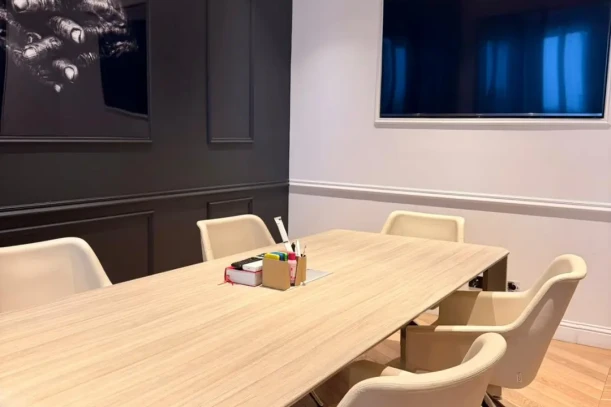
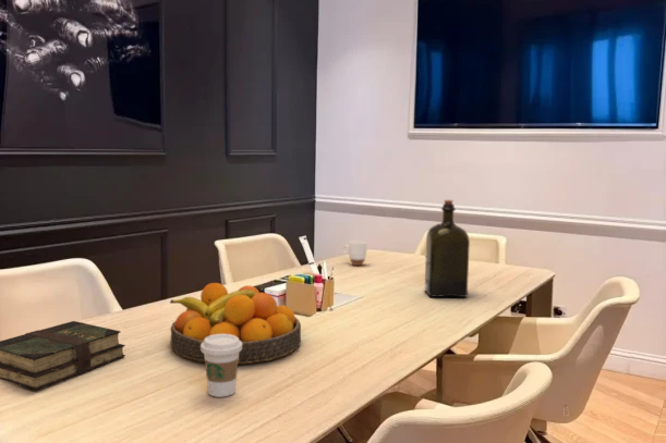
+ coffee cup [201,334,242,398]
+ fruit bowl [169,282,302,365]
+ book [0,320,126,391]
+ liquor [424,198,471,298]
+ mug [341,239,368,267]
